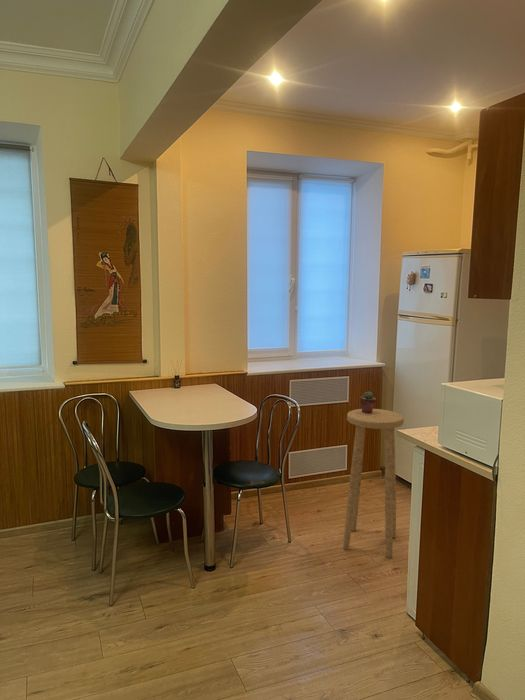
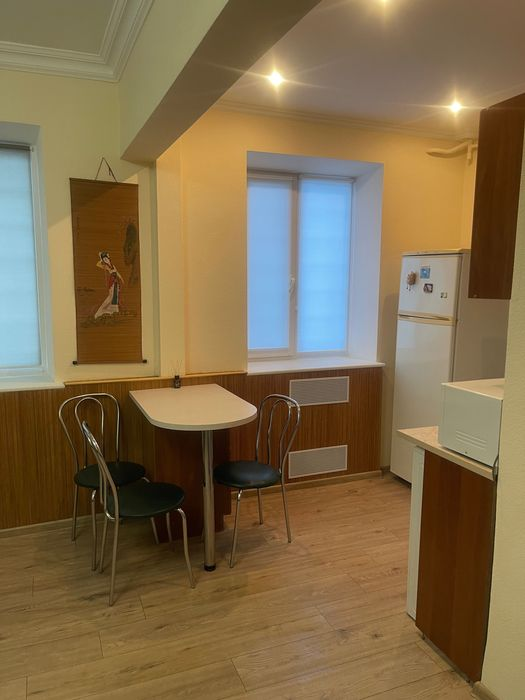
- stool [343,408,405,559]
- potted succulent [359,391,377,413]
